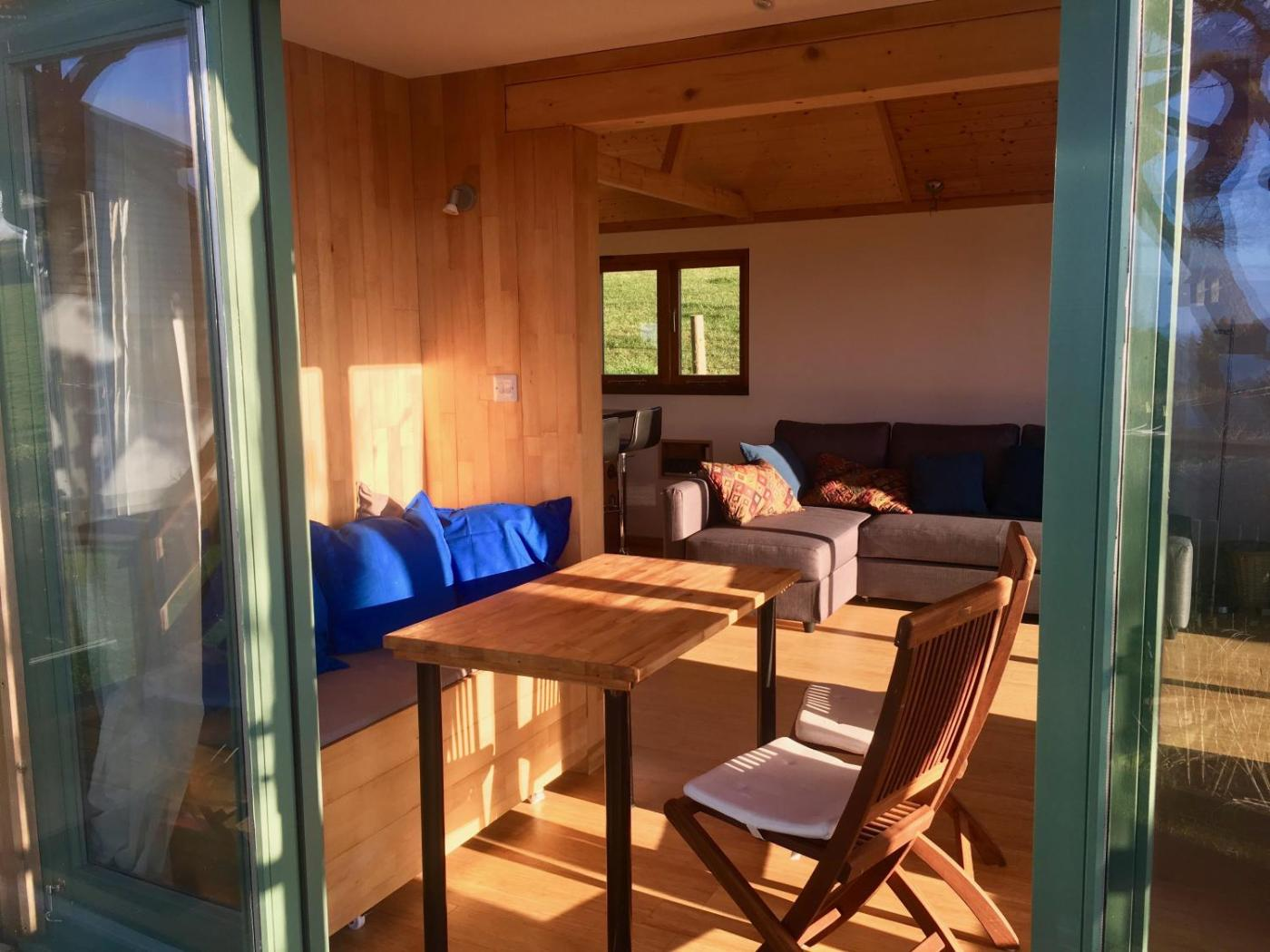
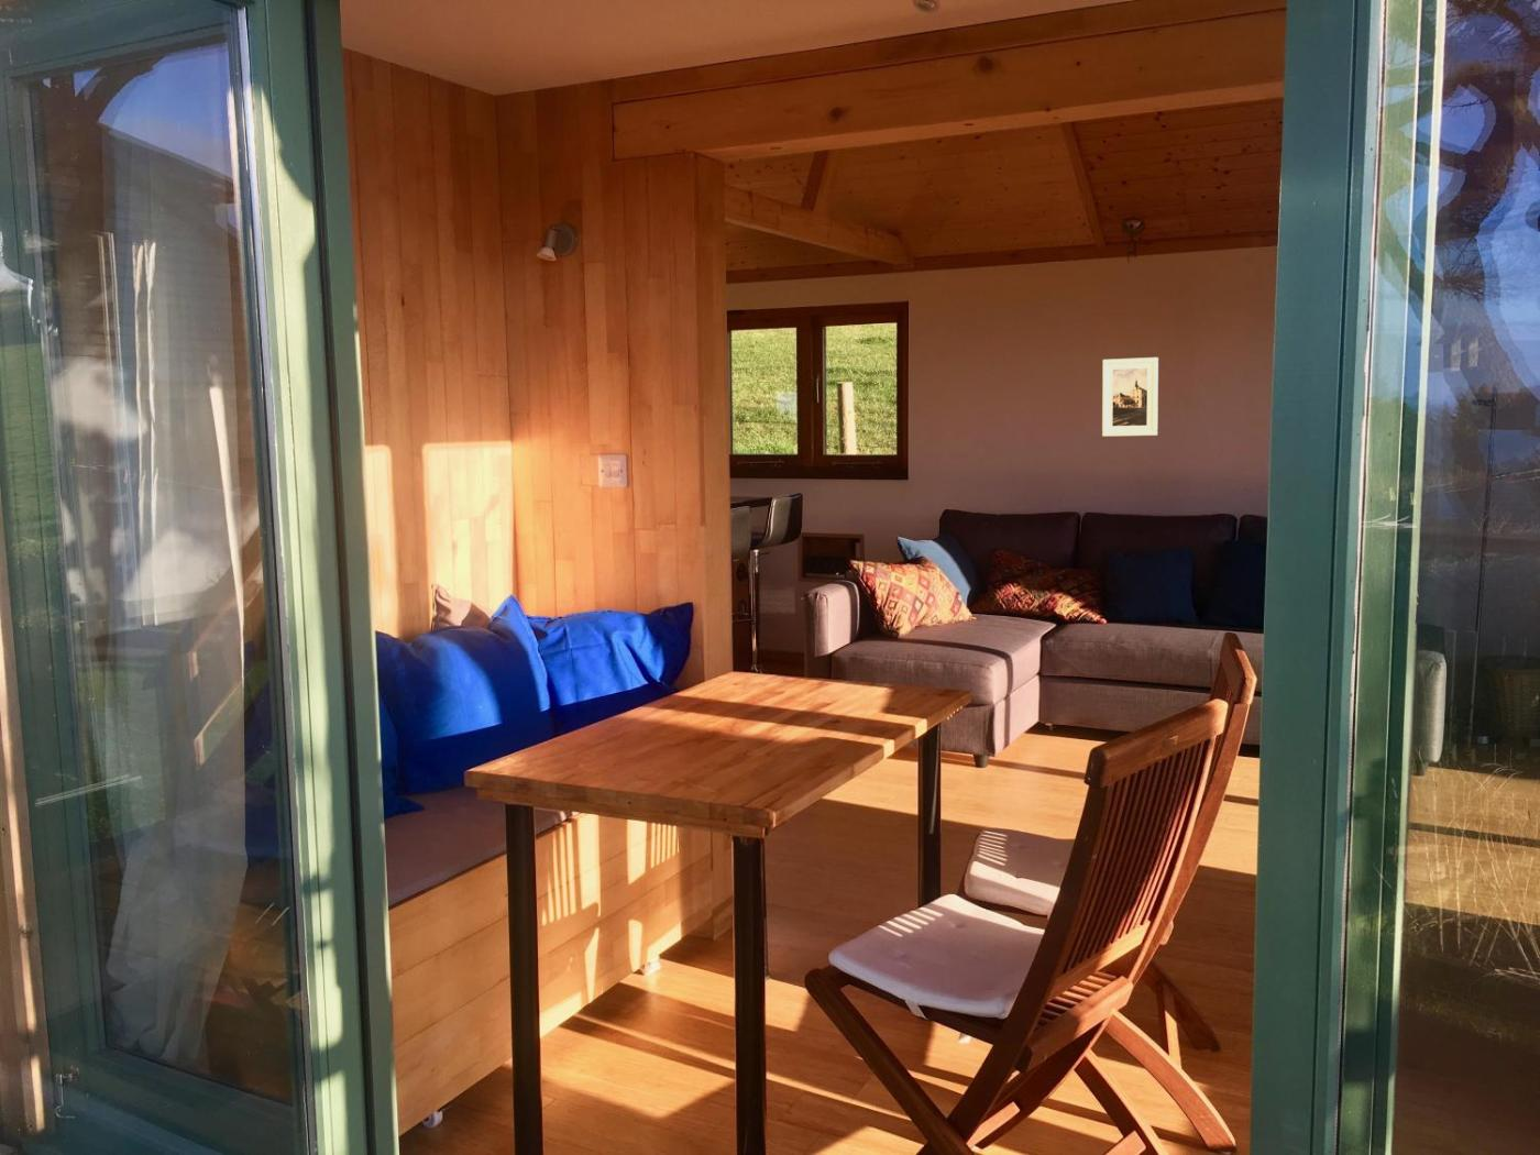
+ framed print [1101,357,1159,438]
